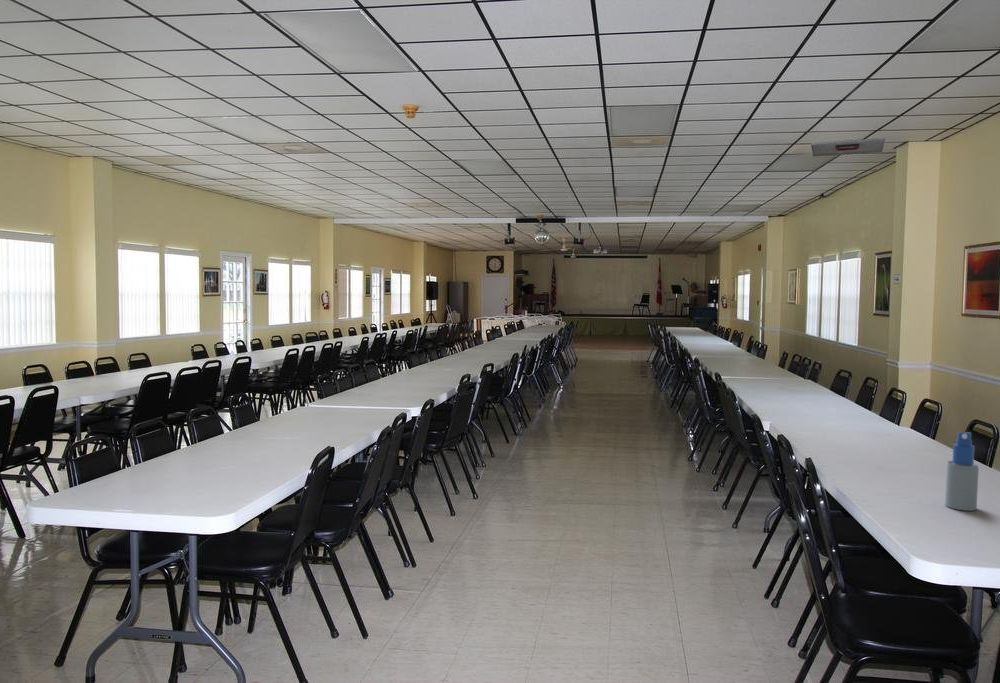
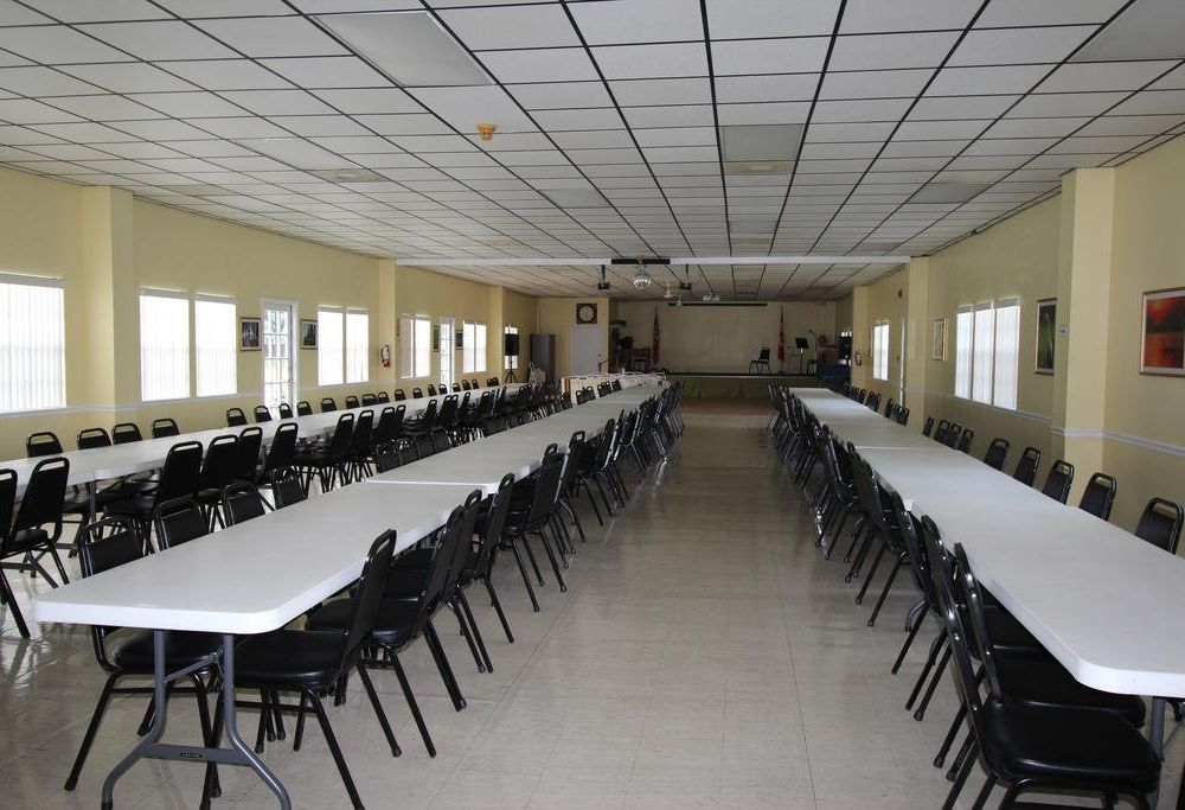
- spray bottle [944,430,980,512]
- ceiling vent [810,137,886,158]
